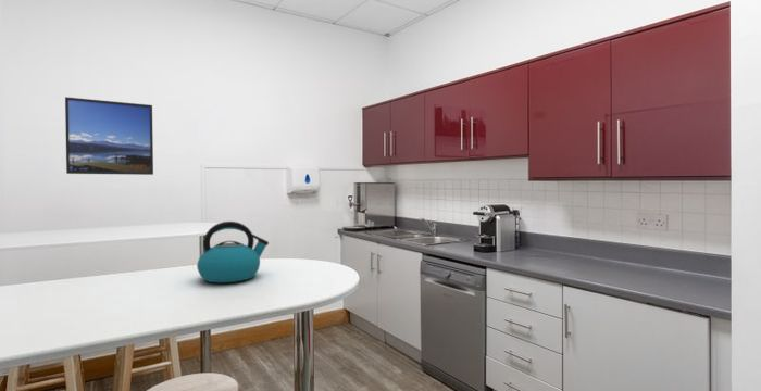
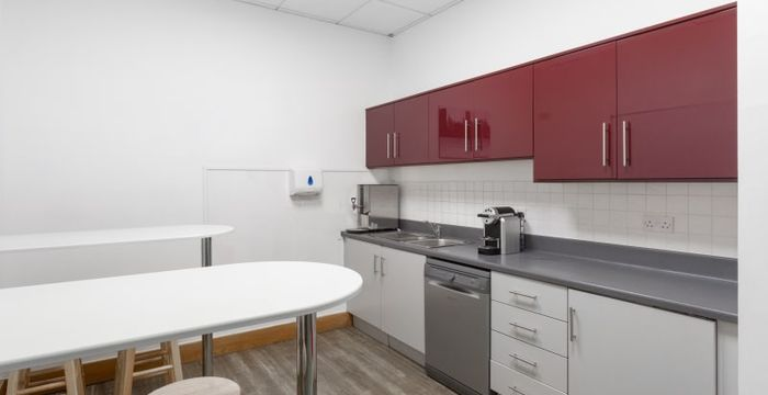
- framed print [64,96,154,176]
- kettle [196,220,270,283]
